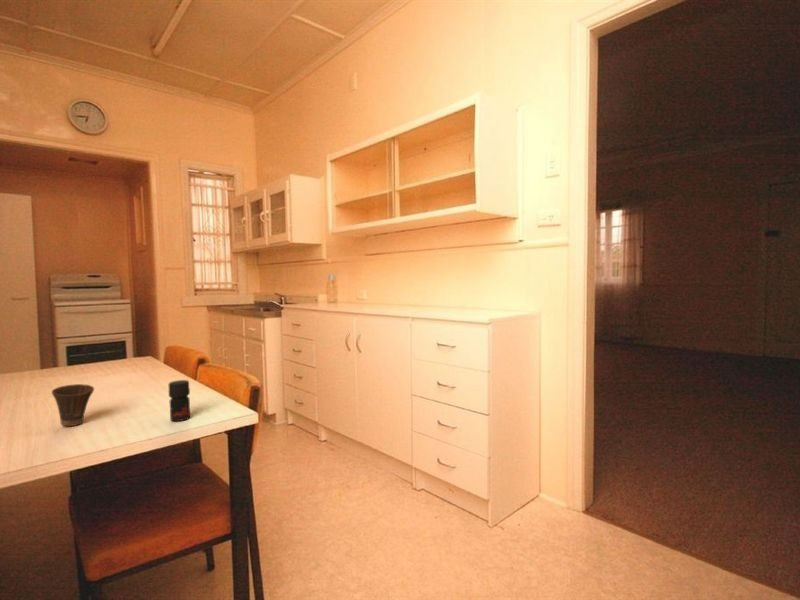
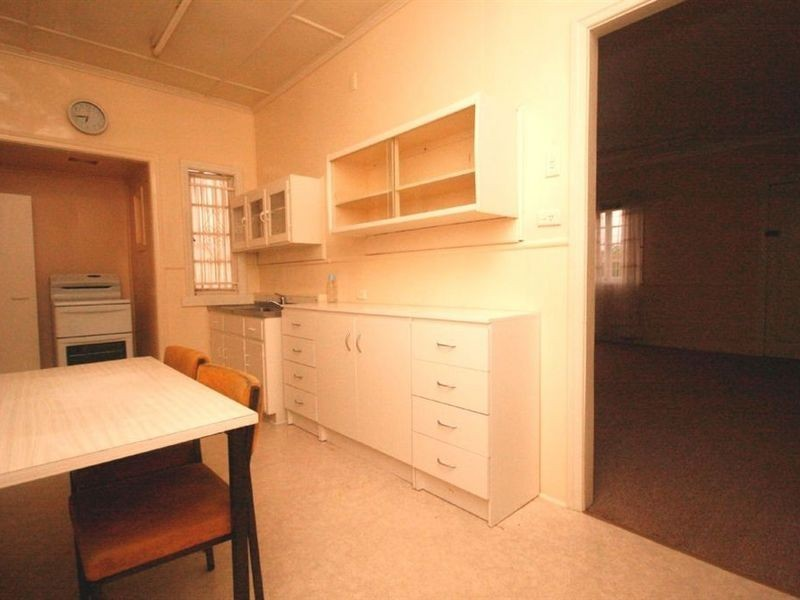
- cup [51,383,95,427]
- jar [168,379,191,422]
